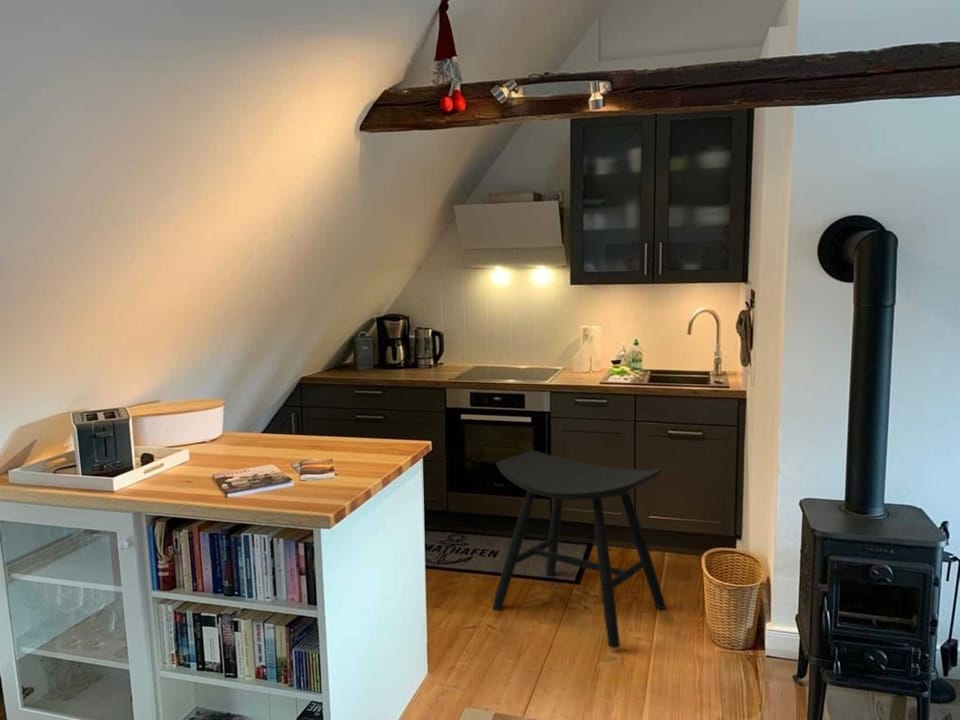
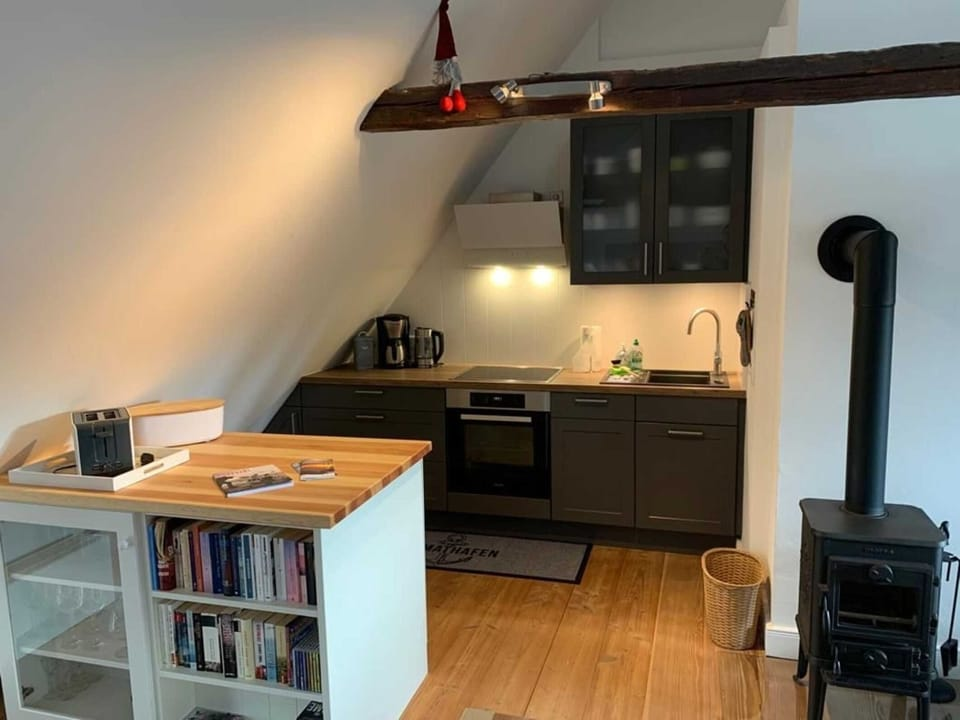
- stool [491,450,667,649]
